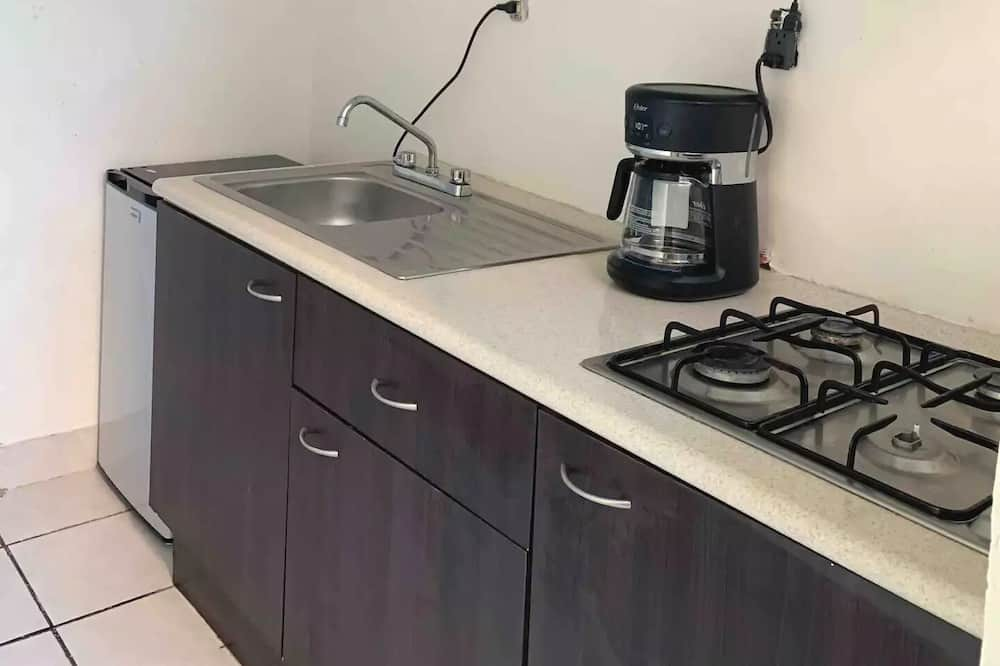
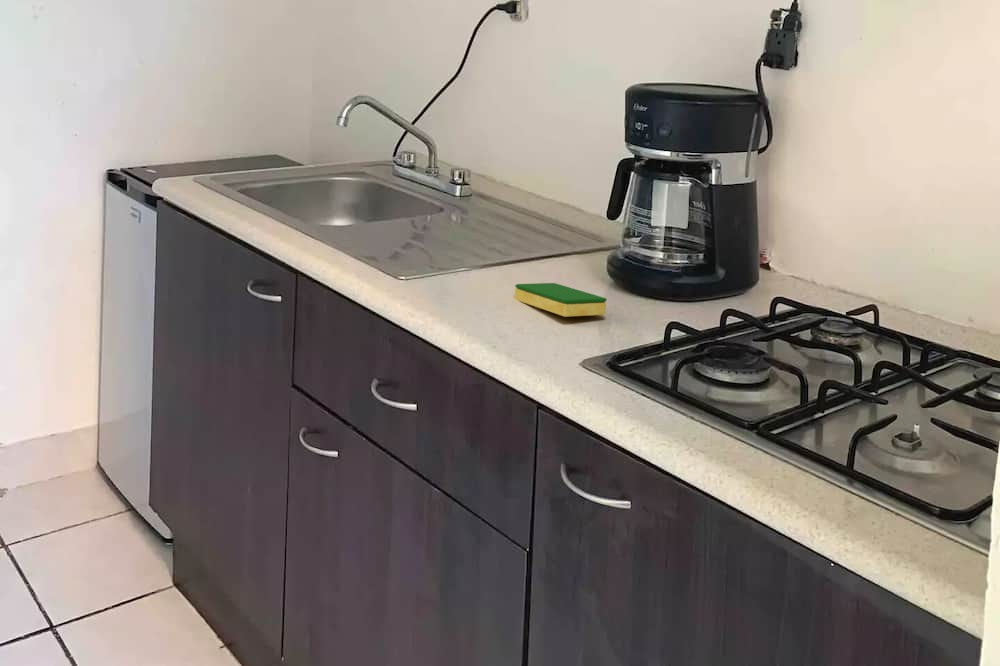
+ dish sponge [514,282,607,318]
